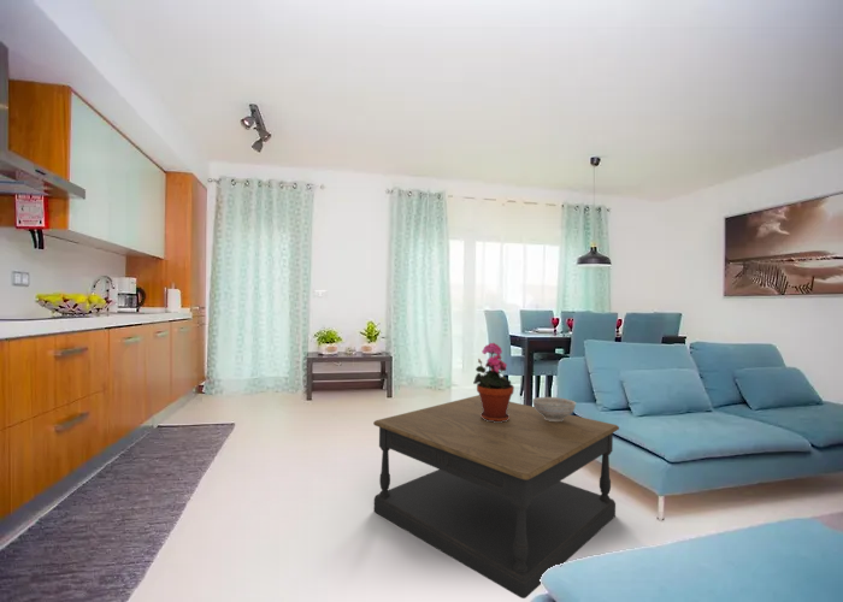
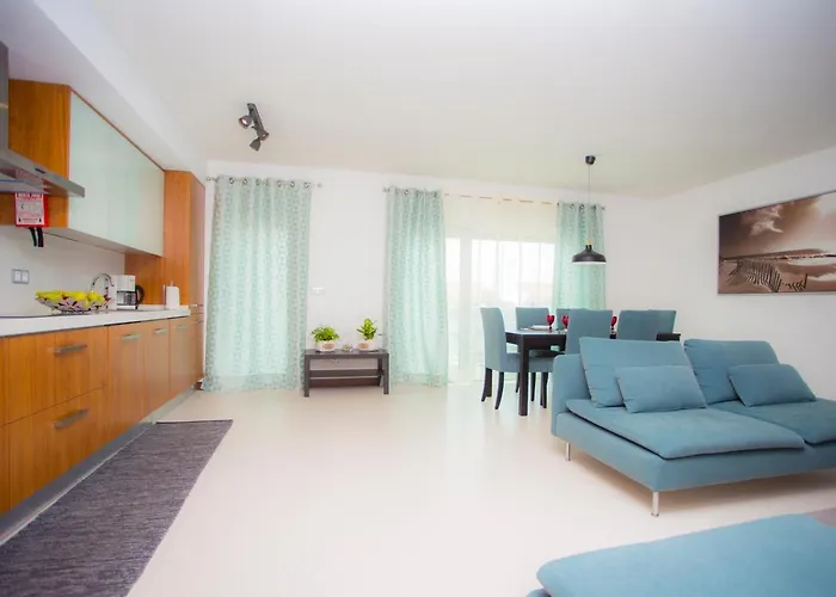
- decorative bowl [531,396,577,421]
- coffee table [372,394,620,600]
- potted plant [472,342,515,423]
